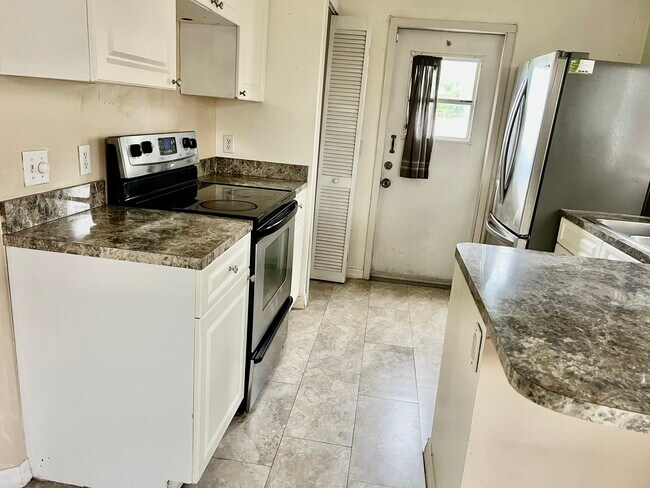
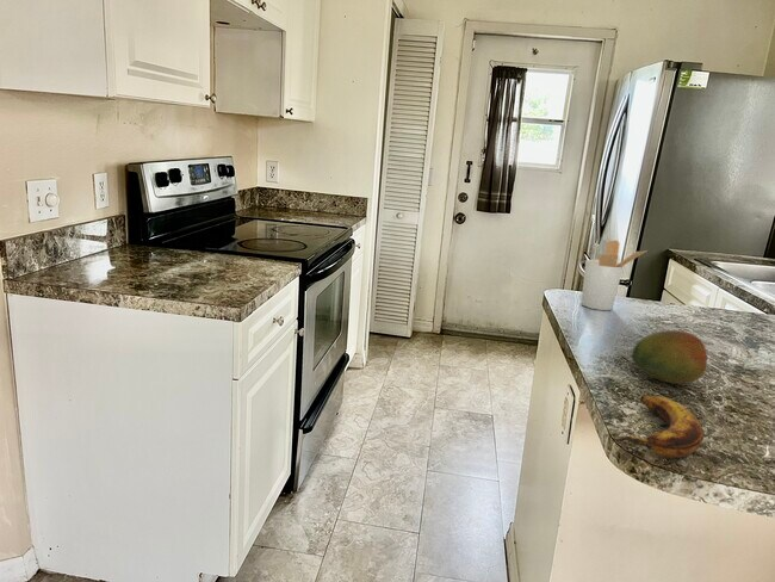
+ banana [615,395,705,459]
+ utensil holder [581,240,649,311]
+ fruit [631,329,709,385]
